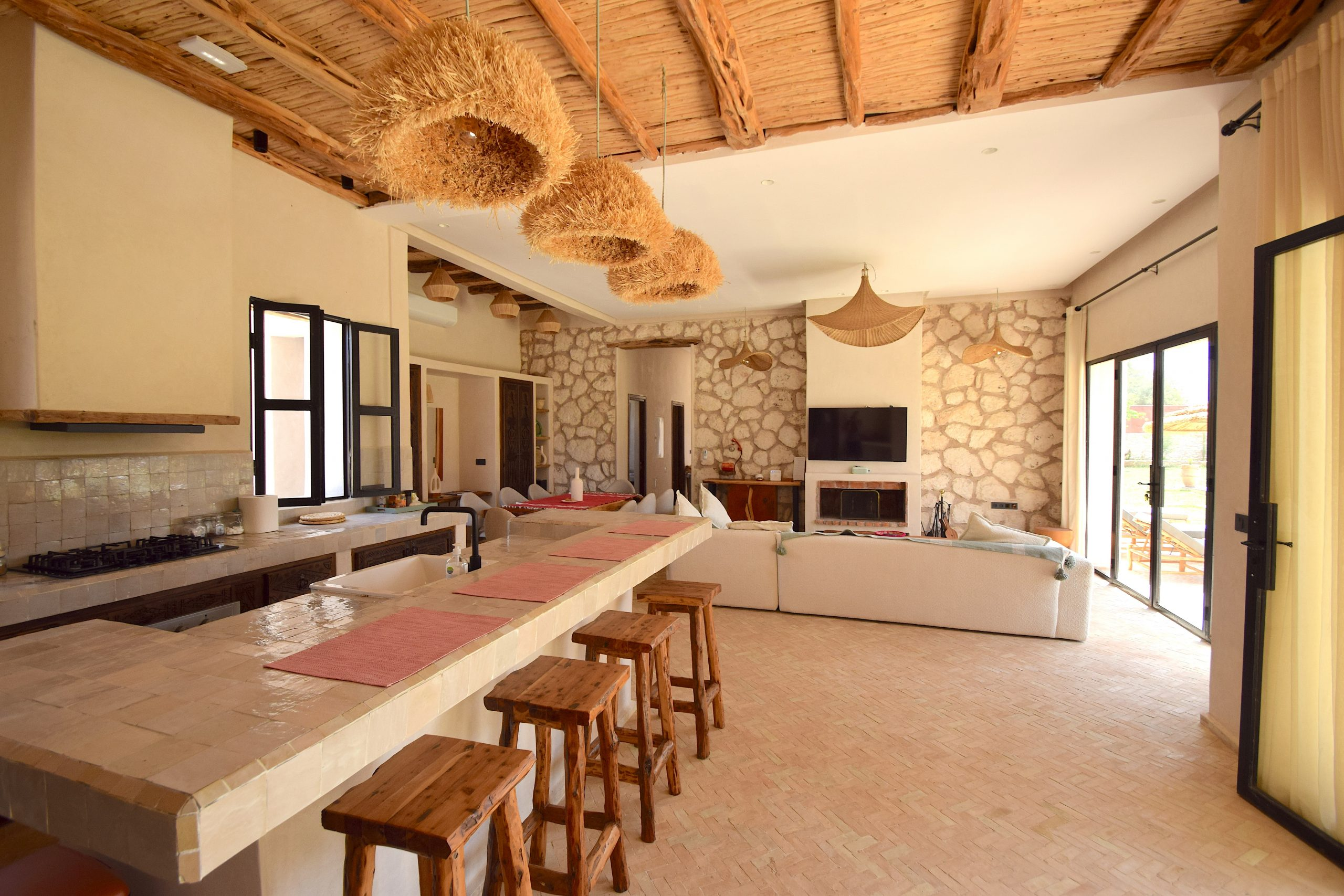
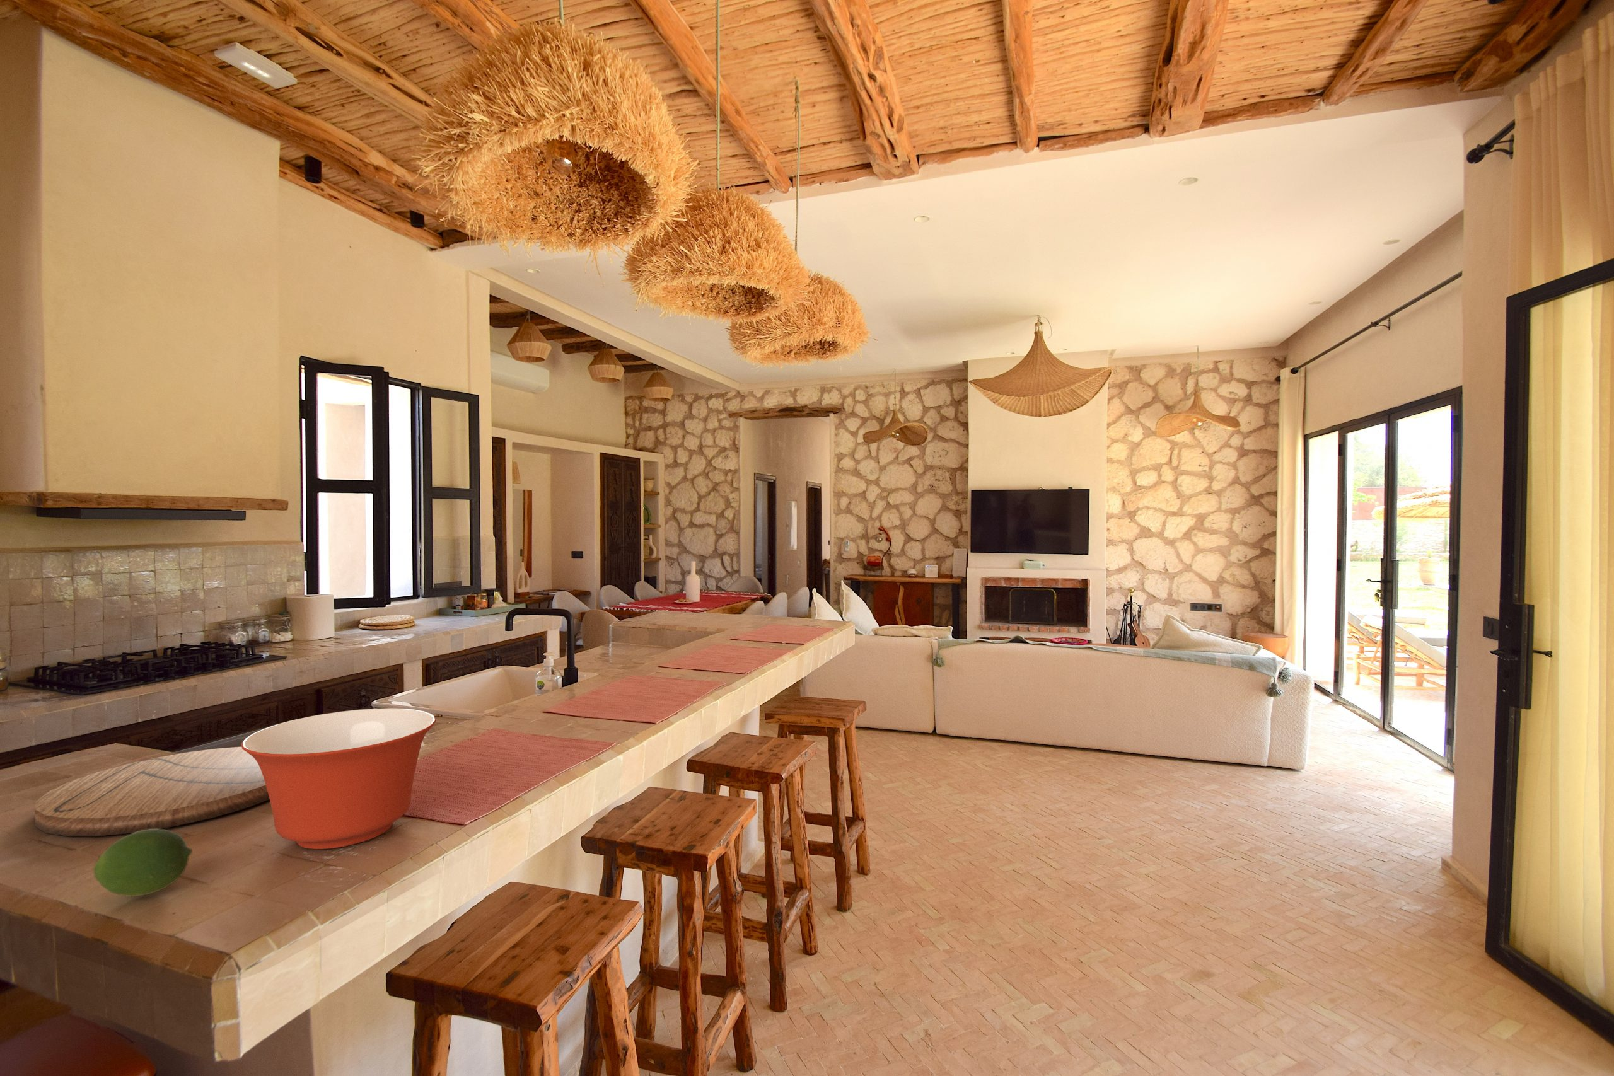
+ mixing bowl [241,707,436,850]
+ fruit [92,829,193,897]
+ cutting board [34,746,270,837]
